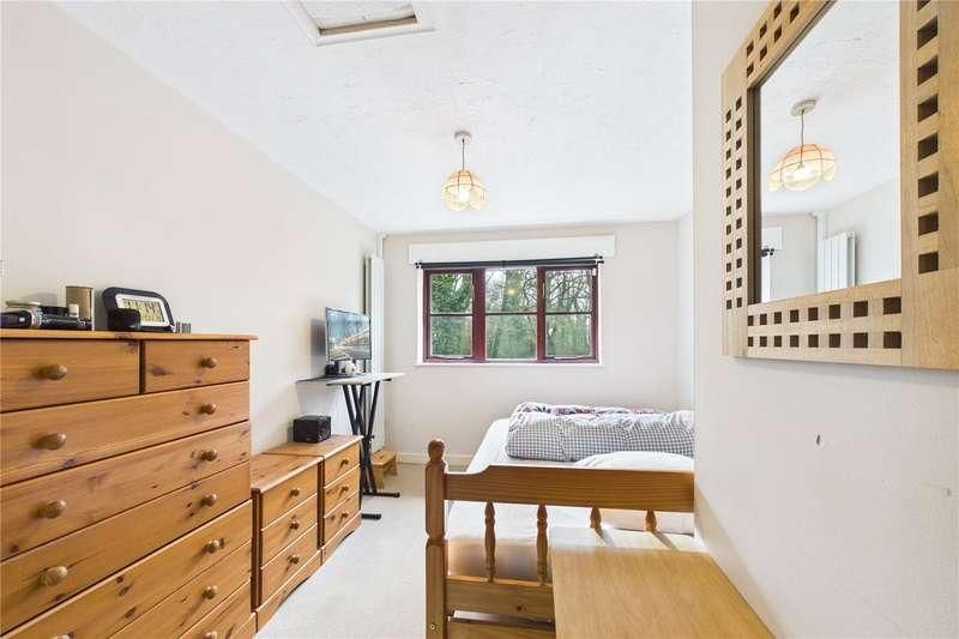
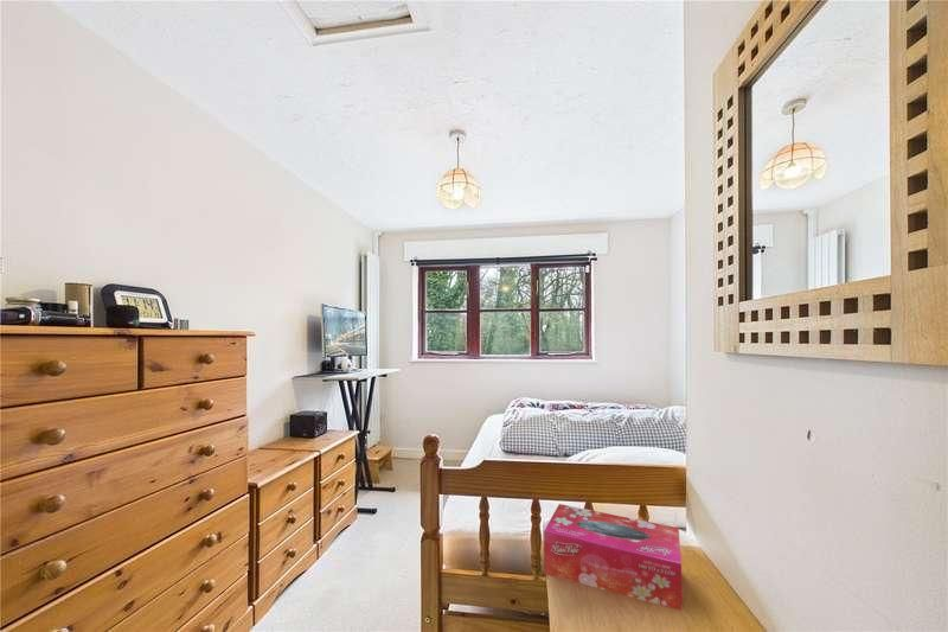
+ tissue box [543,503,683,612]
